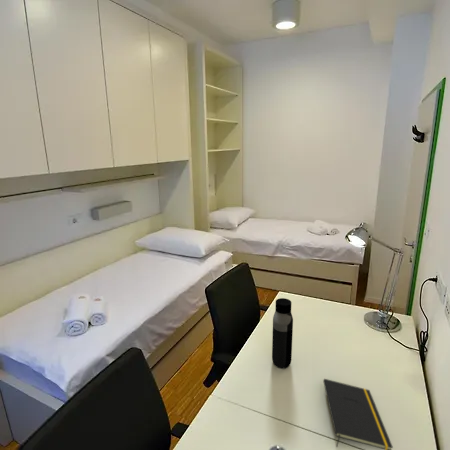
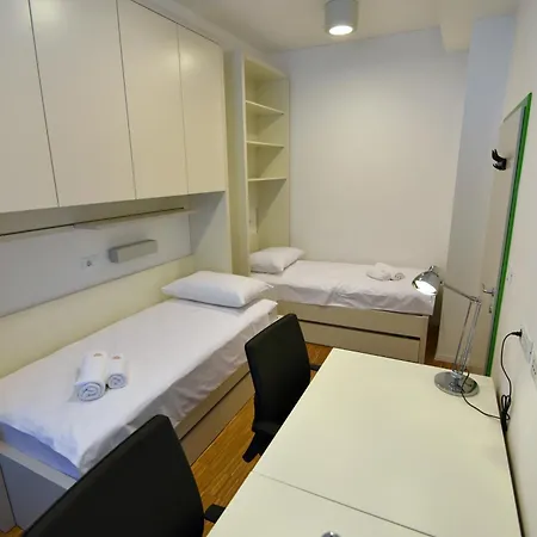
- notepad [322,378,394,450]
- water bottle [271,297,294,370]
